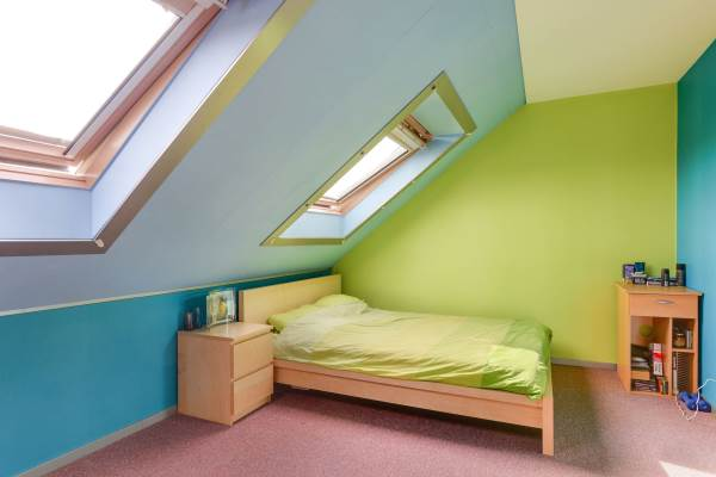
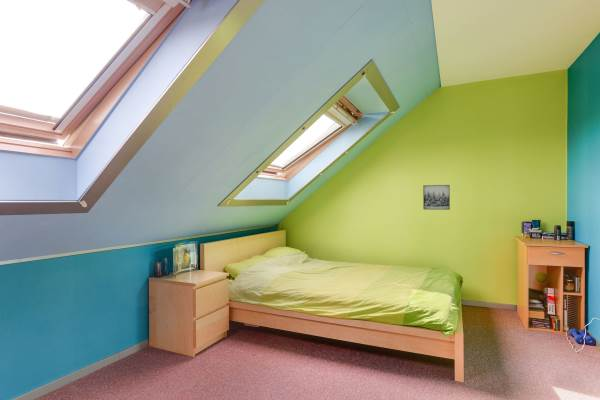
+ wall art [422,184,451,211]
